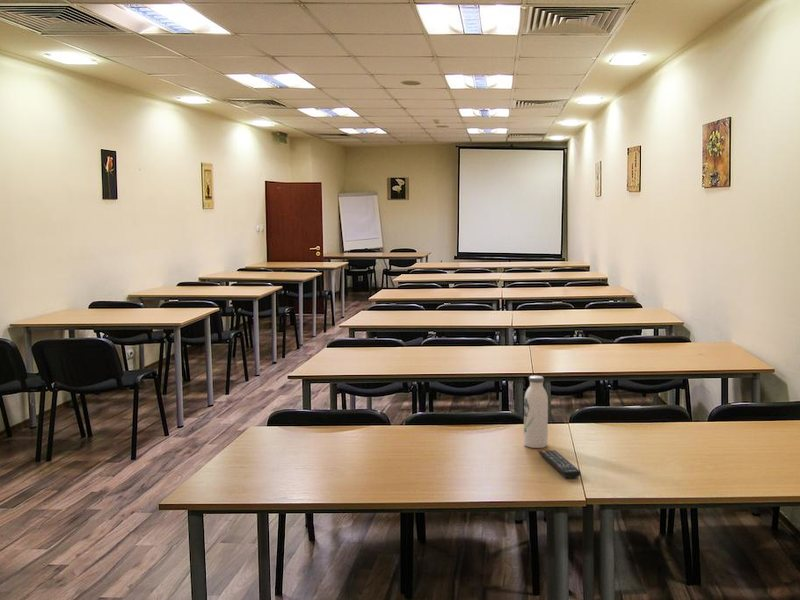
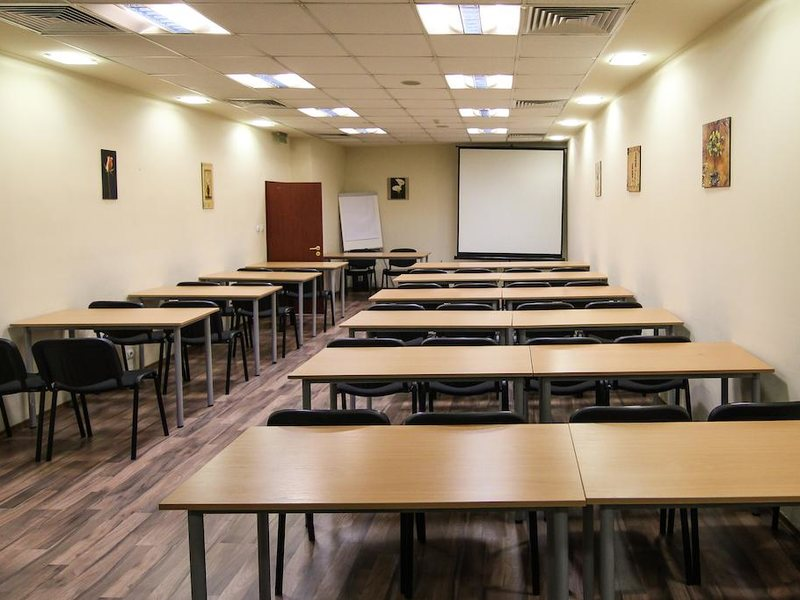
- water bottle [523,375,549,449]
- remote control [537,449,582,479]
